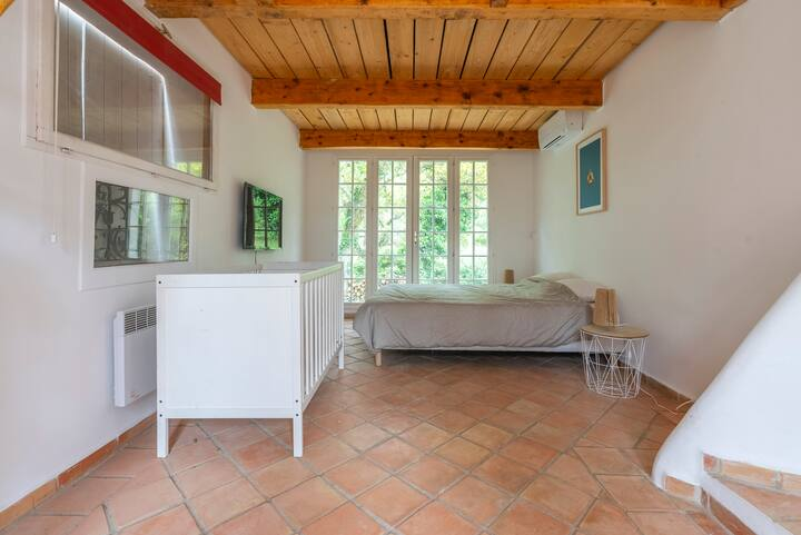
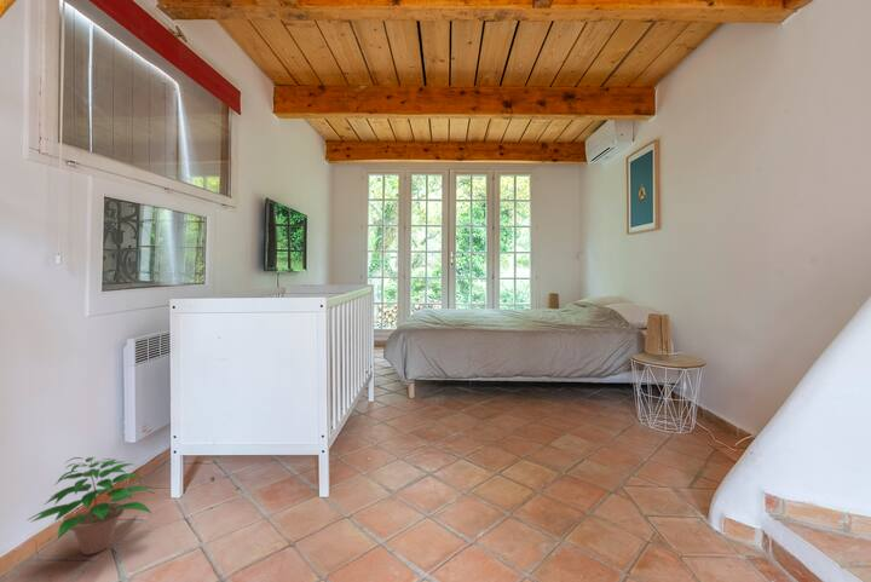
+ potted plant [27,456,155,555]
